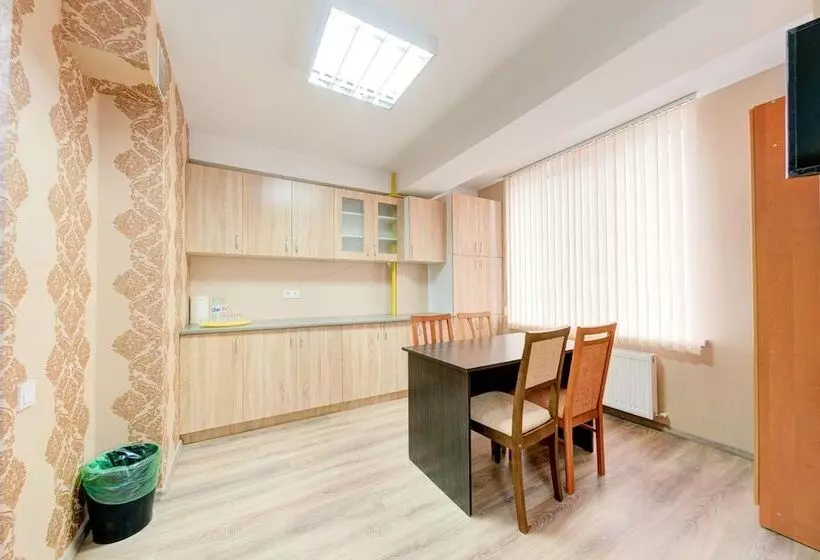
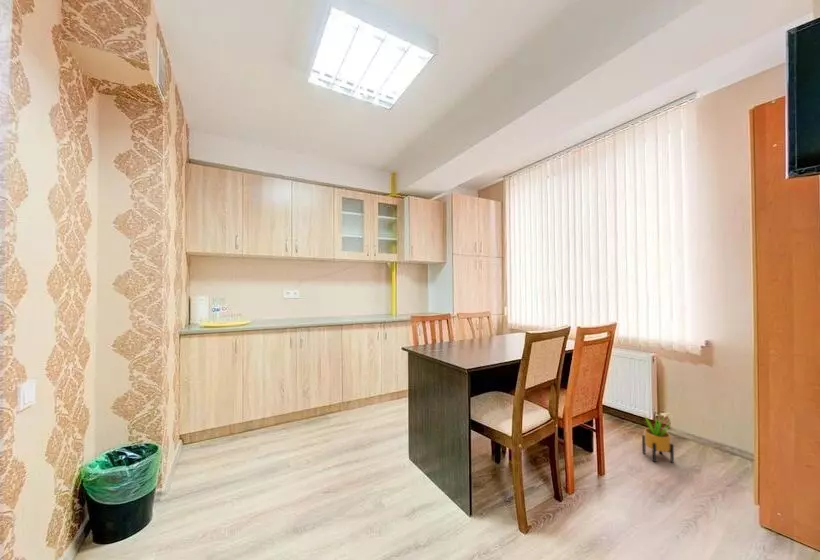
+ potted plant [641,414,675,464]
